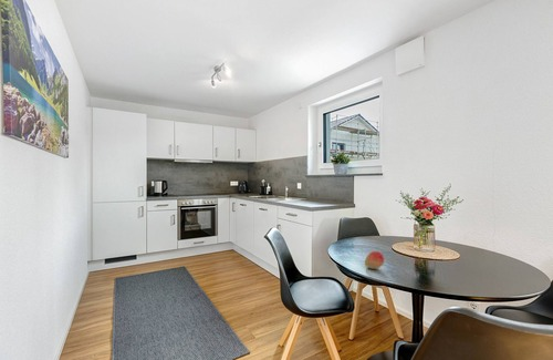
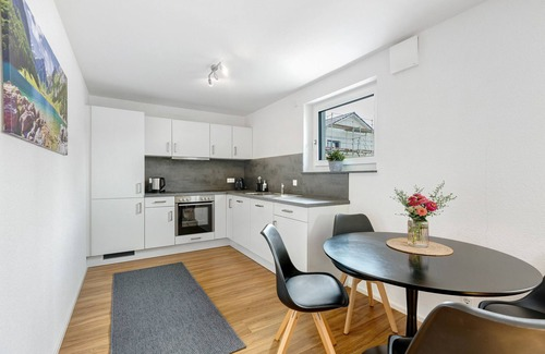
- fruit [364,250,385,270]
